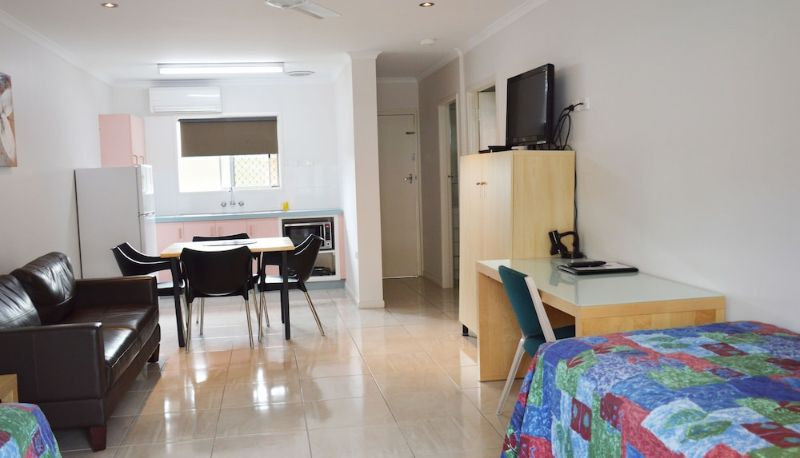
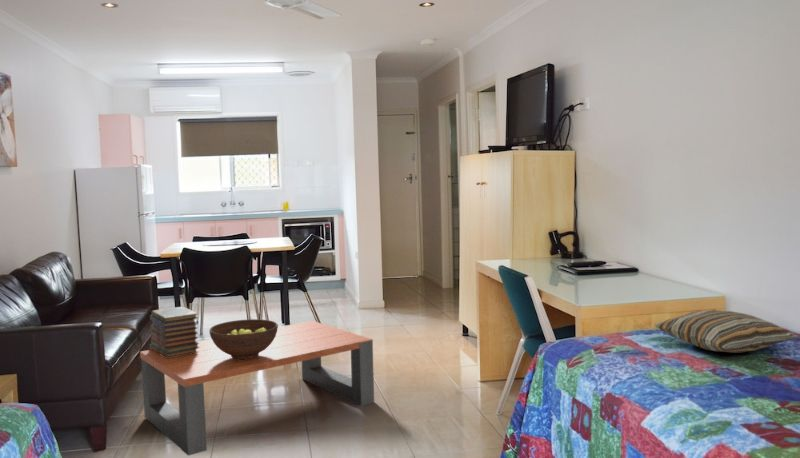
+ fruit bowl [209,318,279,360]
+ pillow [654,309,796,354]
+ coffee table [139,320,375,457]
+ book stack [148,306,200,358]
